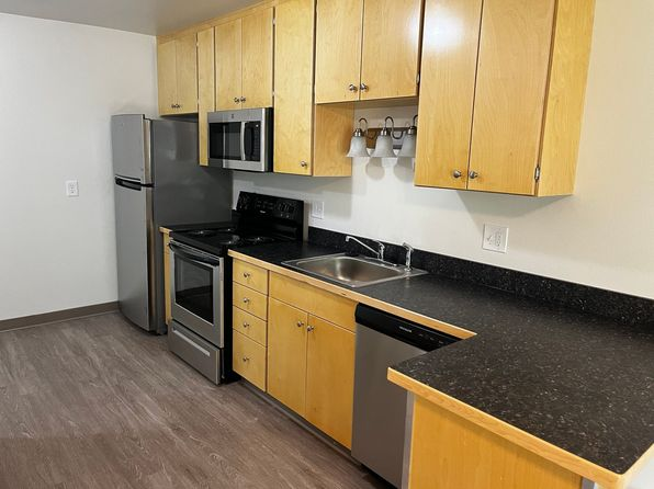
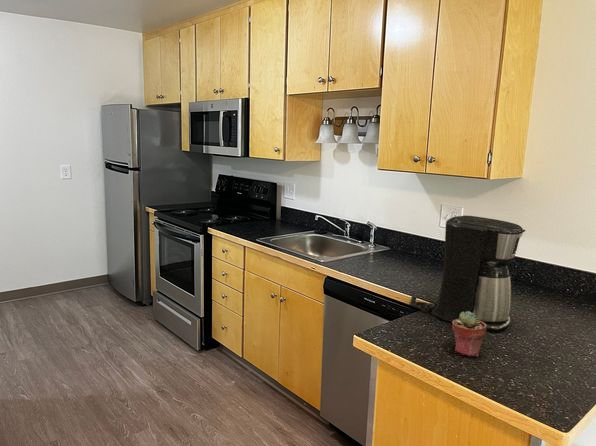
+ potted succulent [451,311,487,357]
+ coffee maker [409,215,526,332]
